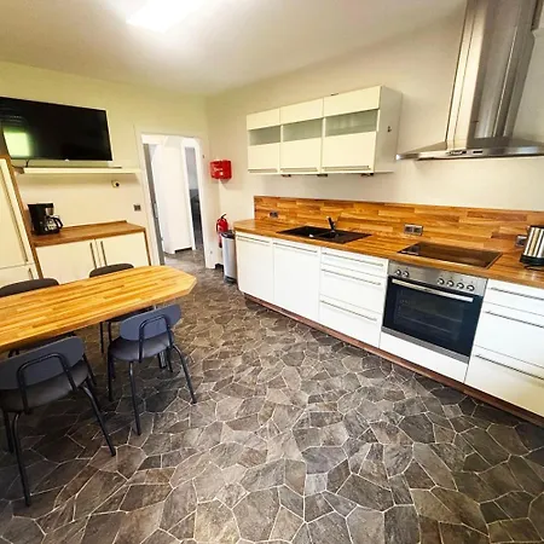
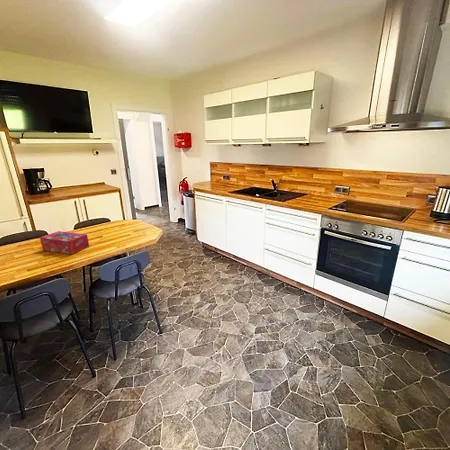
+ tissue box [39,230,90,255]
